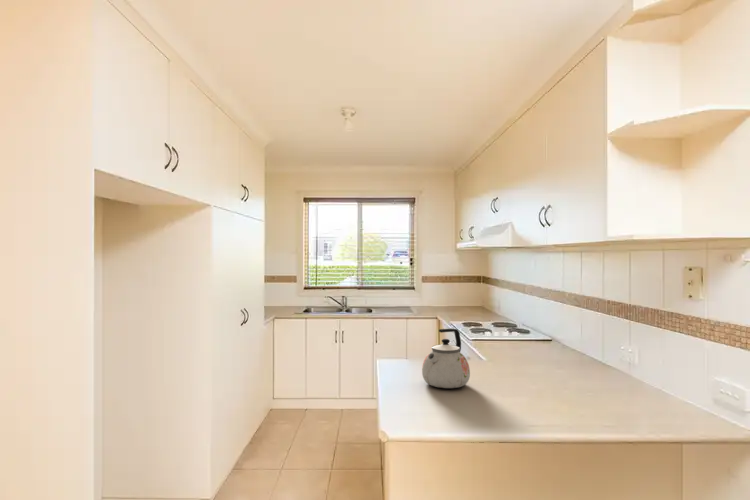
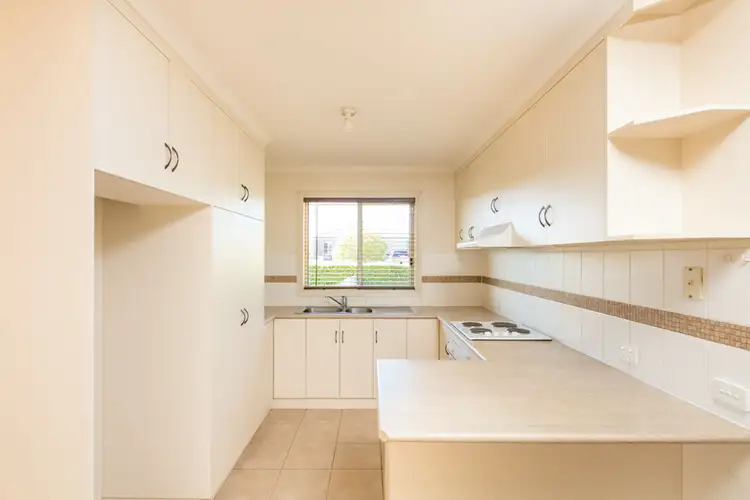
- kettle [421,328,471,389]
